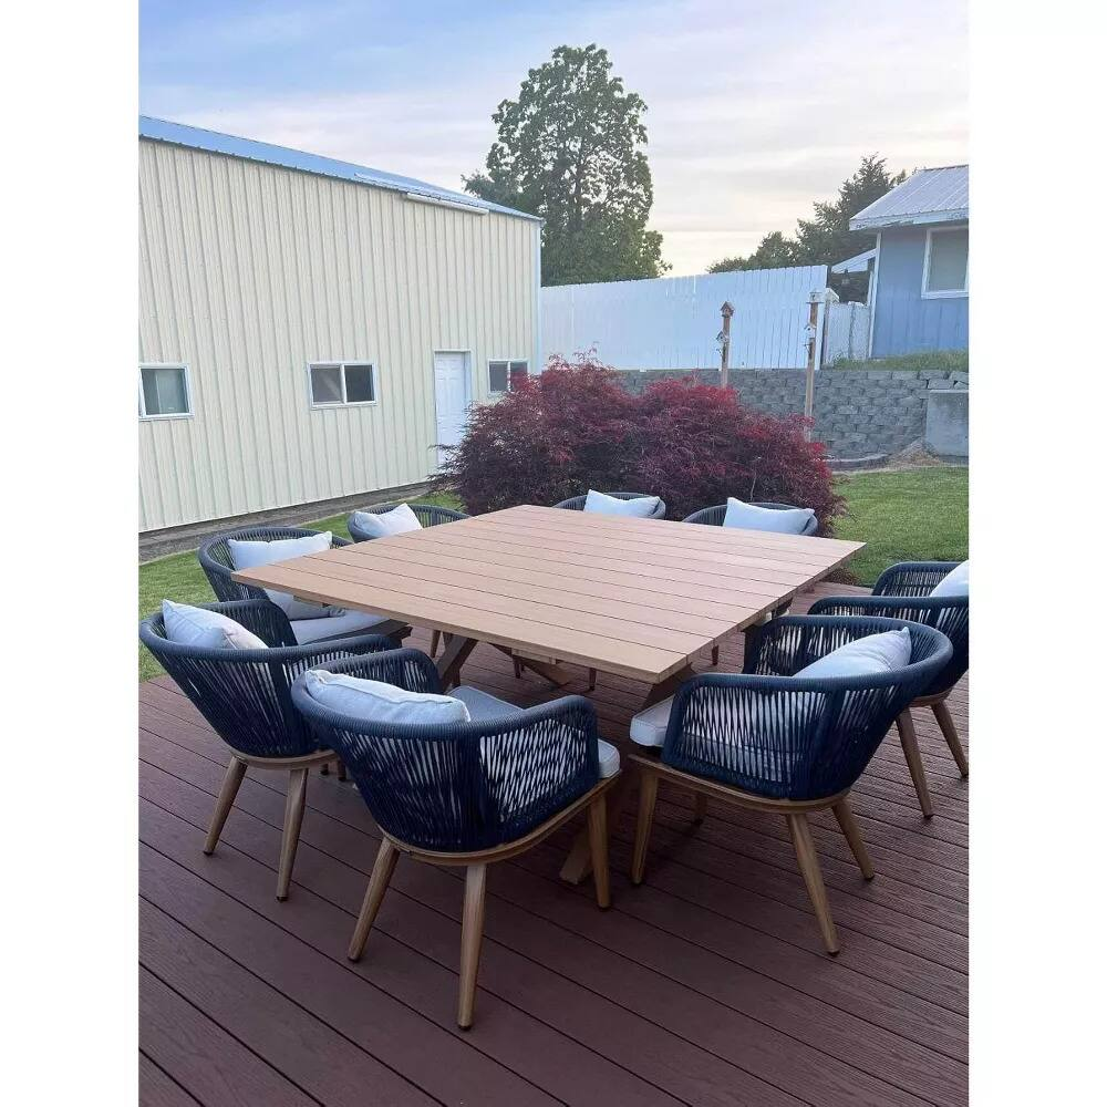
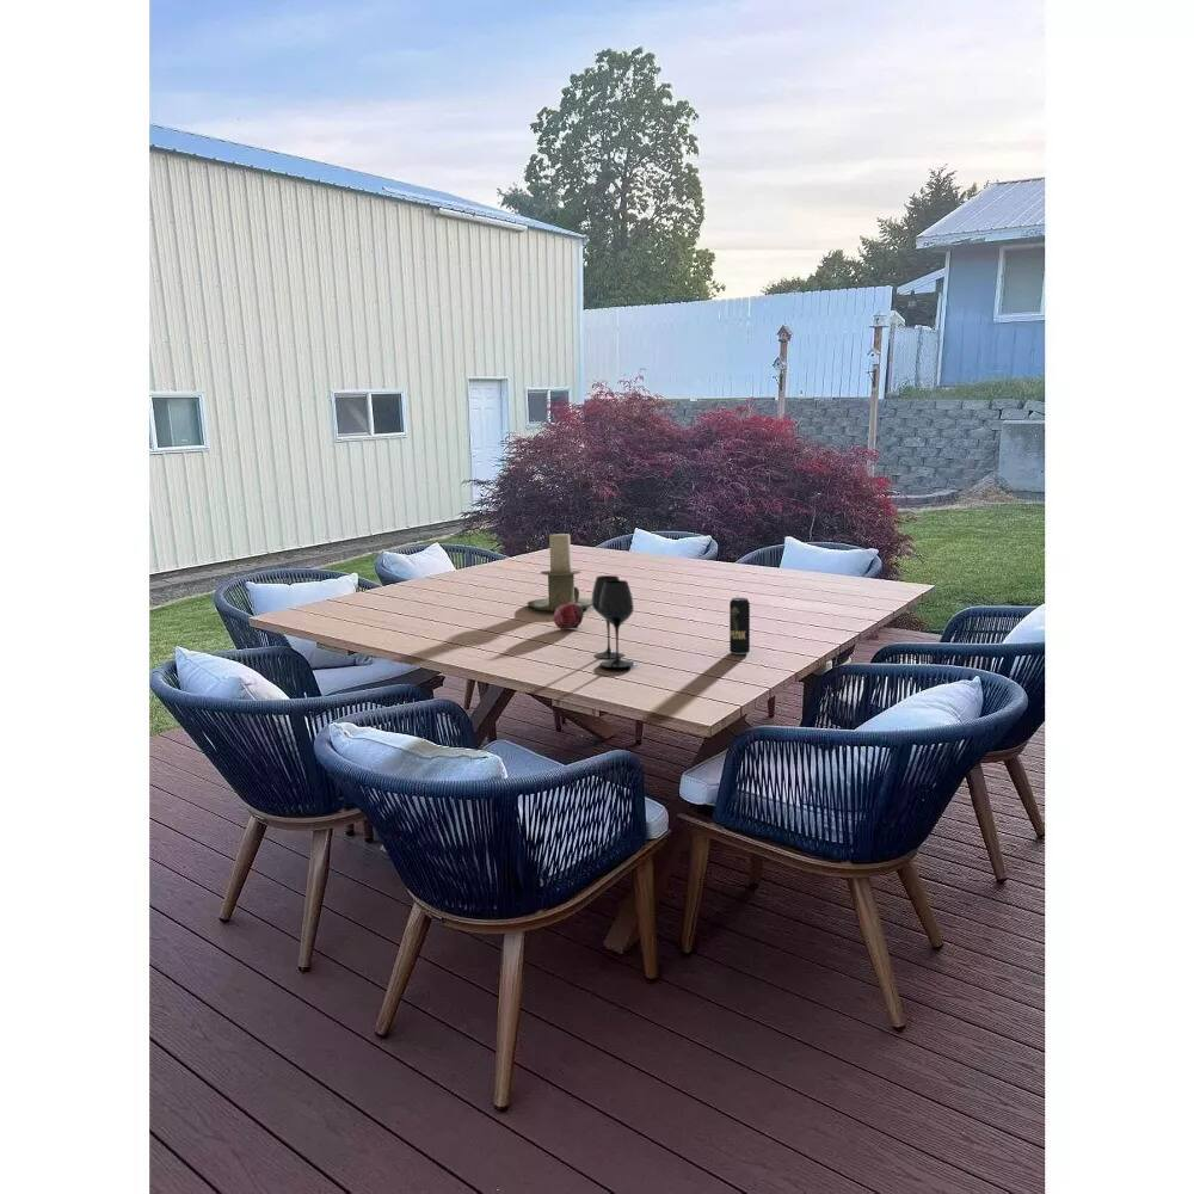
+ candle holder [527,533,592,611]
+ fruit [552,597,585,630]
+ wine glass [591,574,636,669]
+ beverage can [728,596,751,656]
